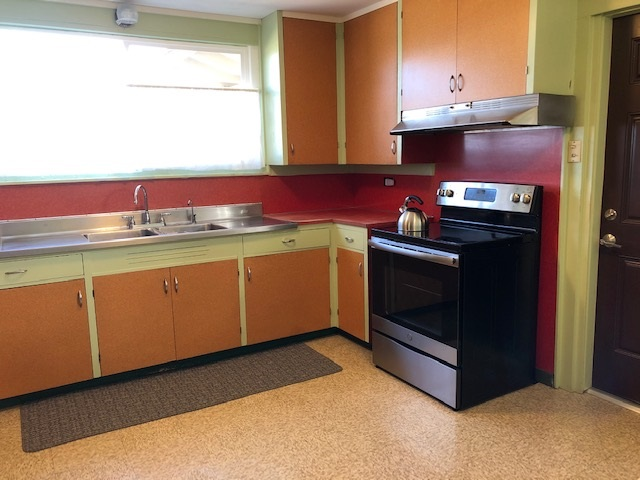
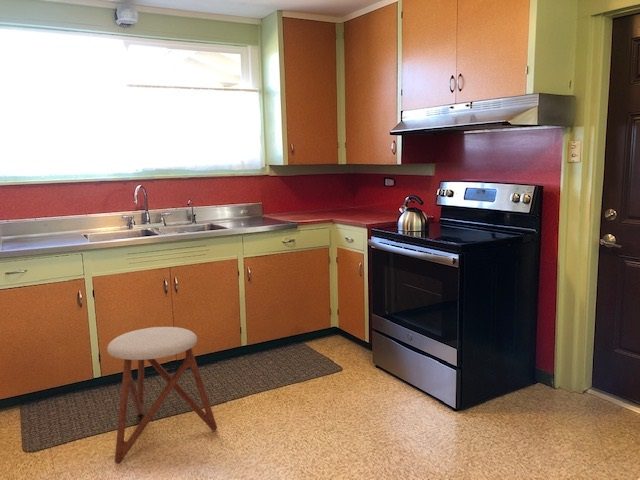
+ stool [106,326,218,465]
